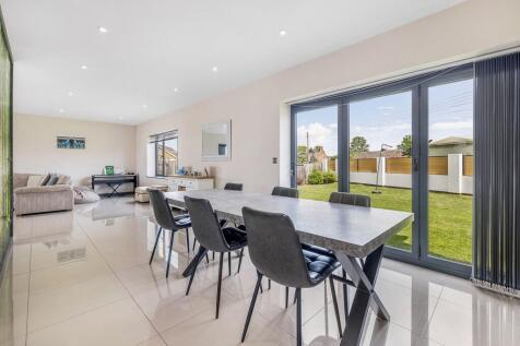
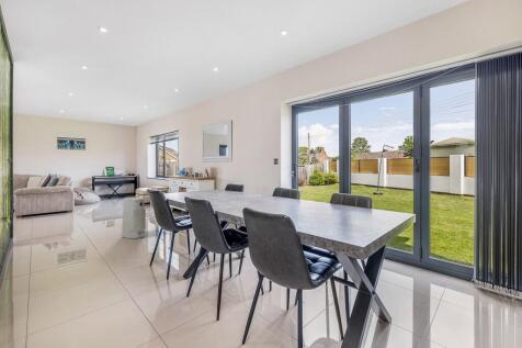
+ air purifier [121,197,147,239]
